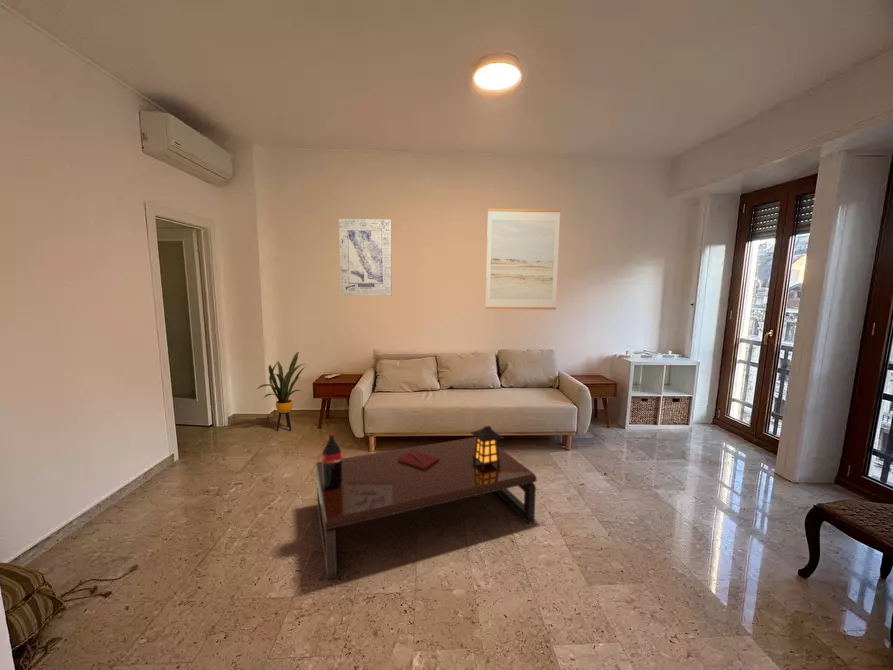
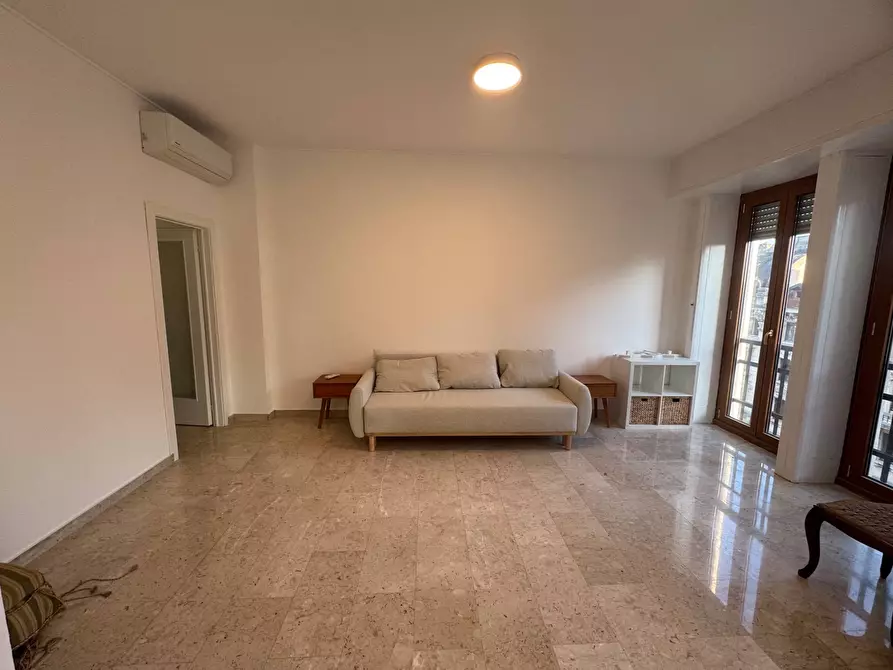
- wall art [338,218,393,297]
- wall art [485,207,562,311]
- coffee table [315,425,538,581]
- house plant [256,351,310,432]
